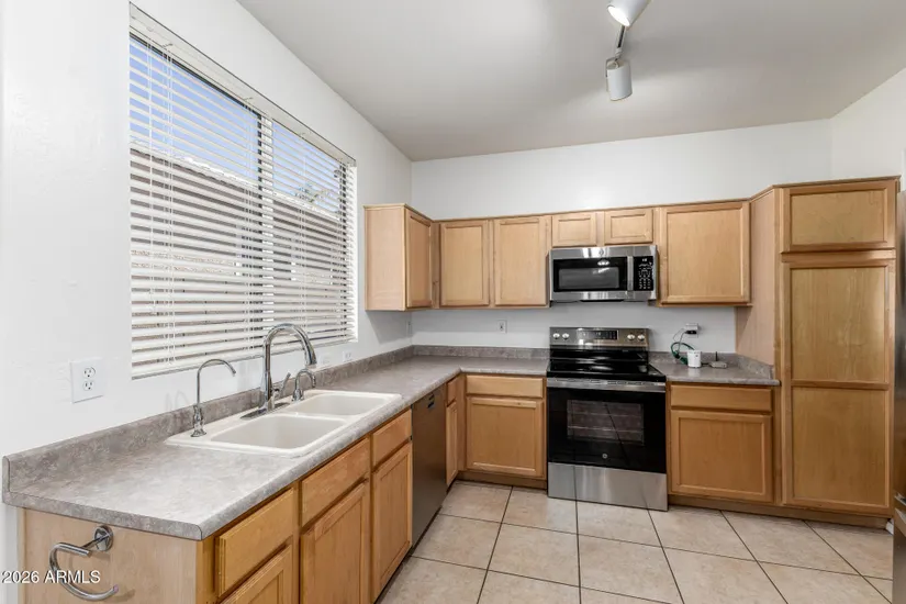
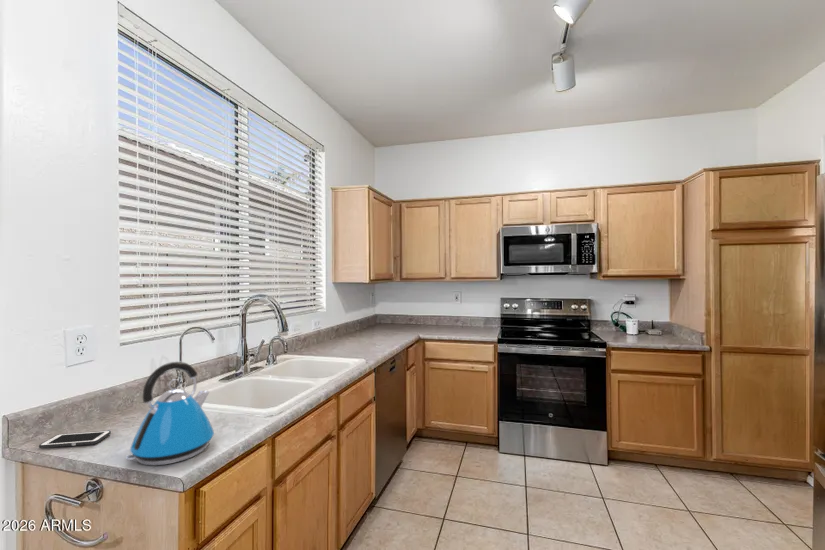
+ cell phone [38,430,112,449]
+ kettle [125,360,215,466]
